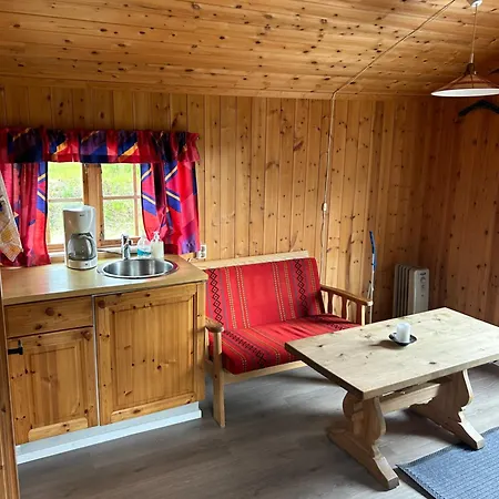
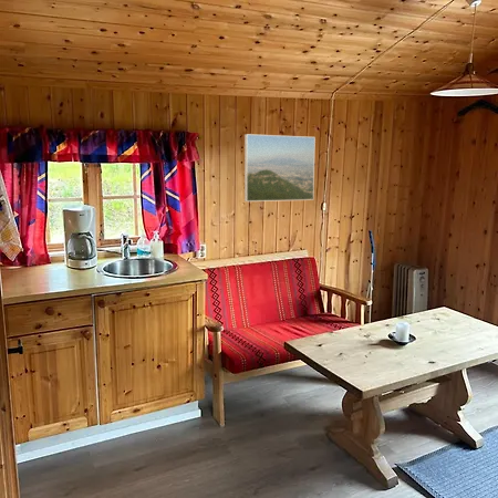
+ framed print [243,133,317,203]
